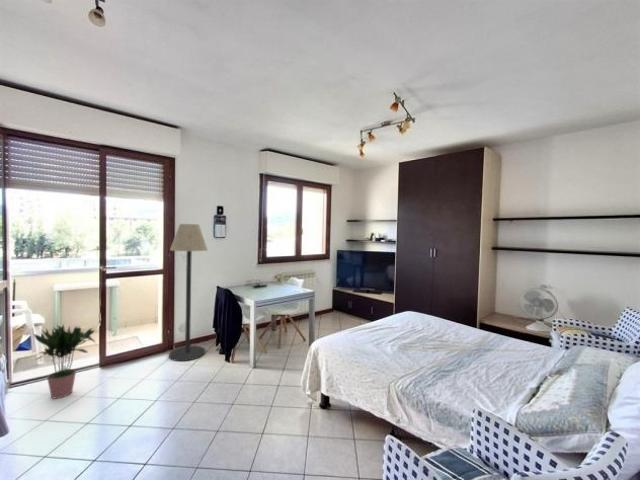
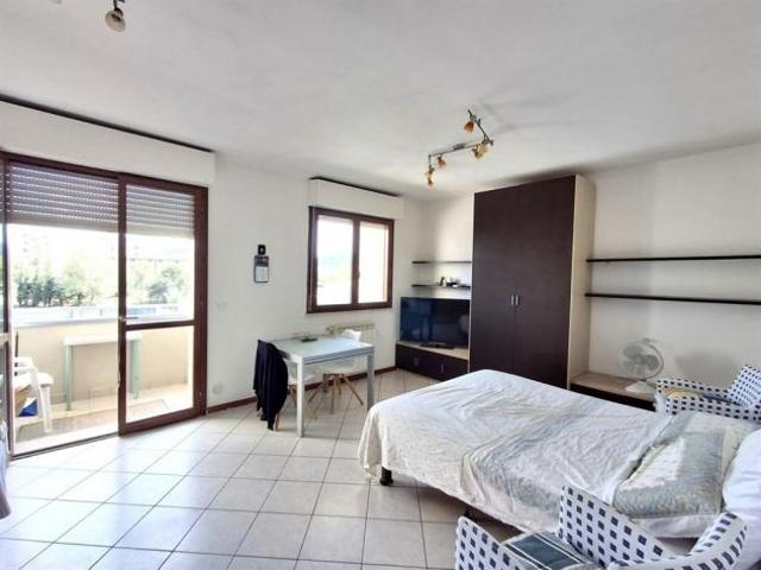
- floor lamp [168,223,208,362]
- potted plant [32,324,97,399]
